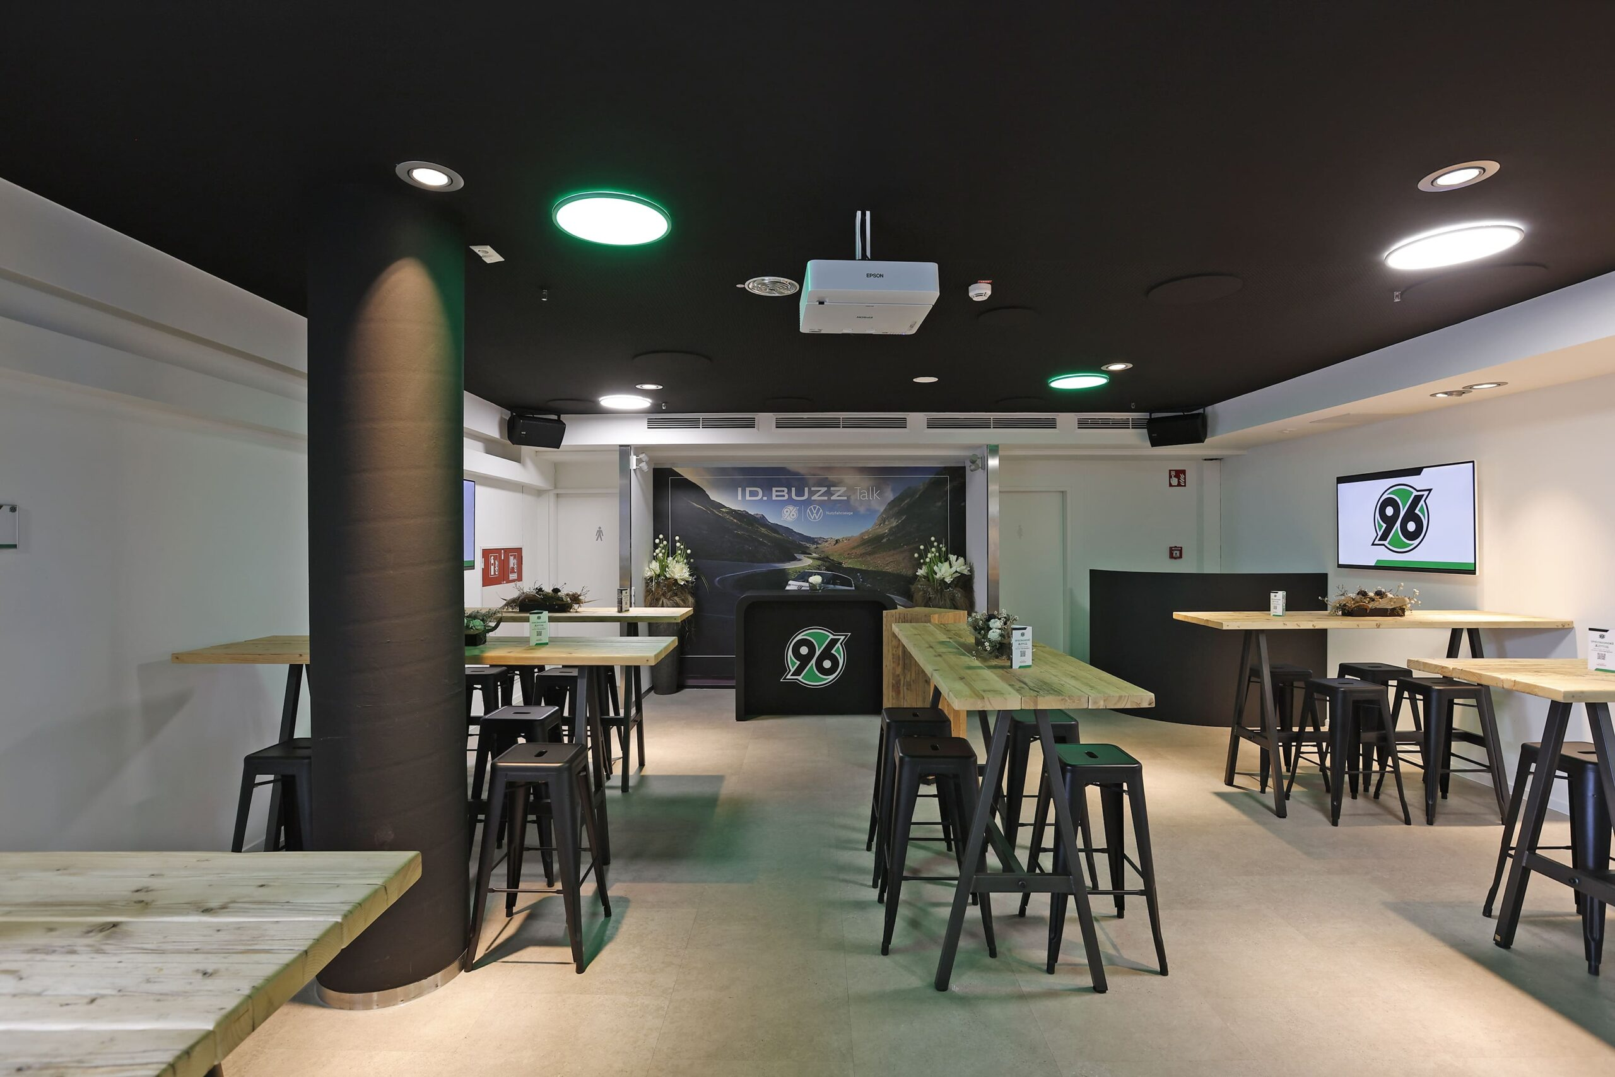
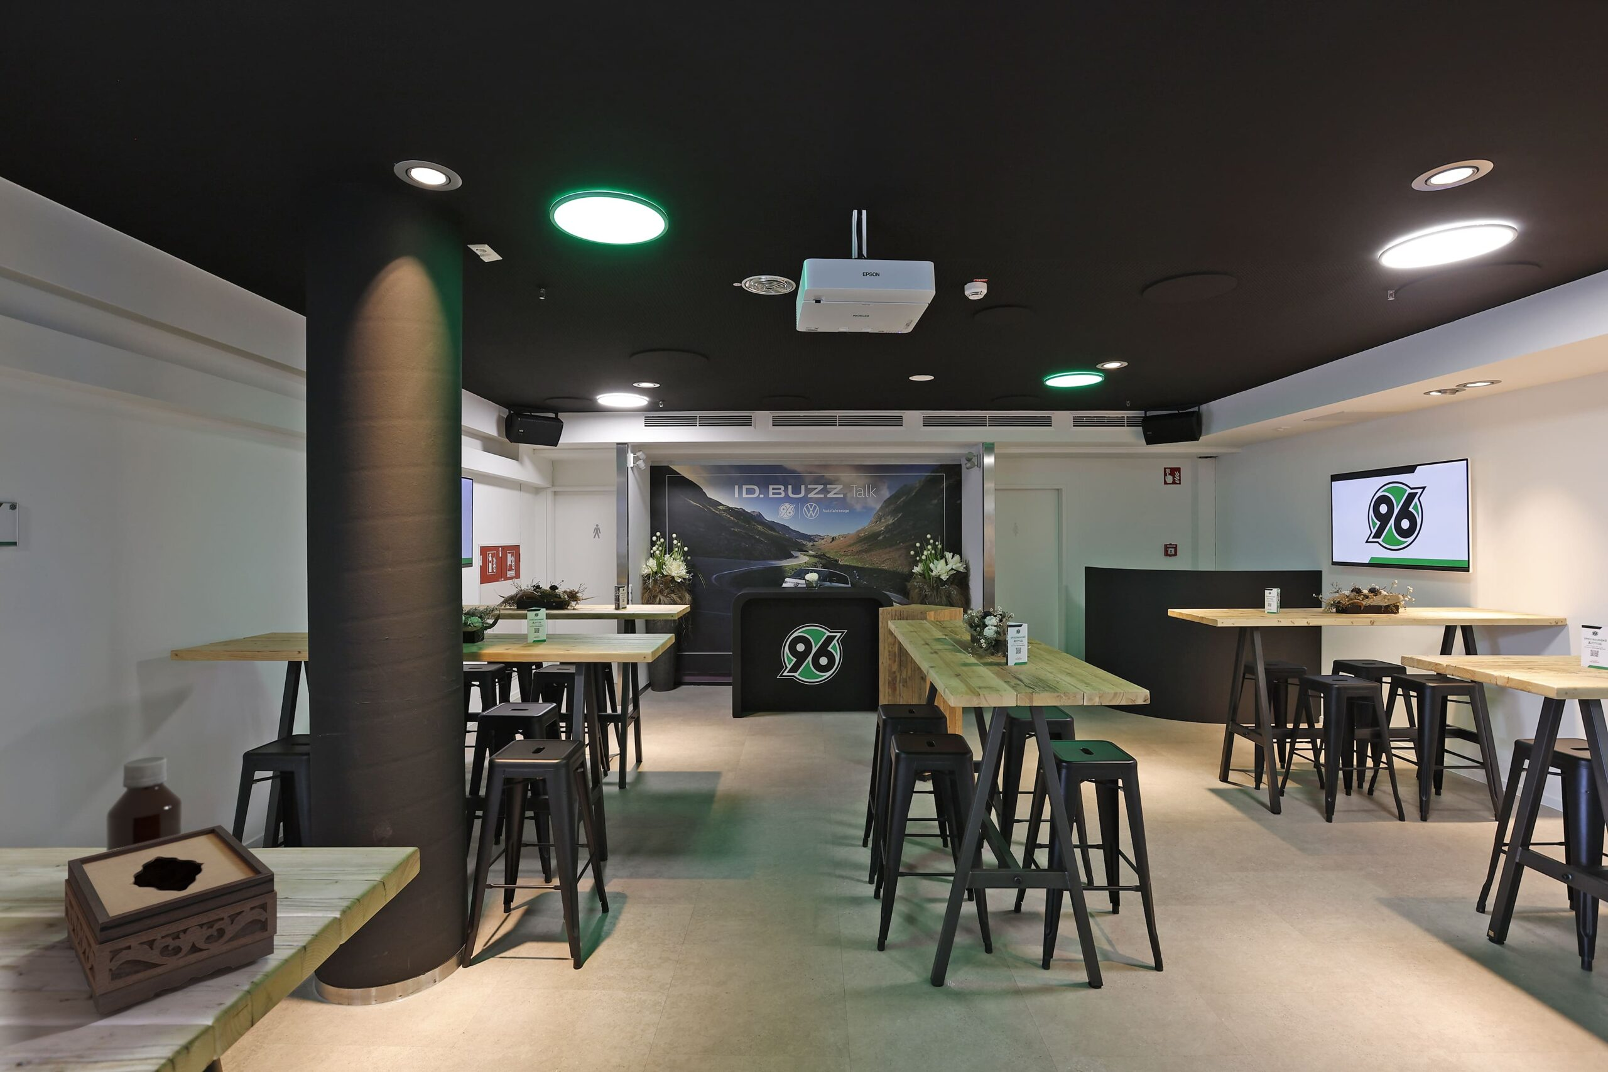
+ tissue box [65,824,278,1016]
+ bottle [105,756,183,852]
